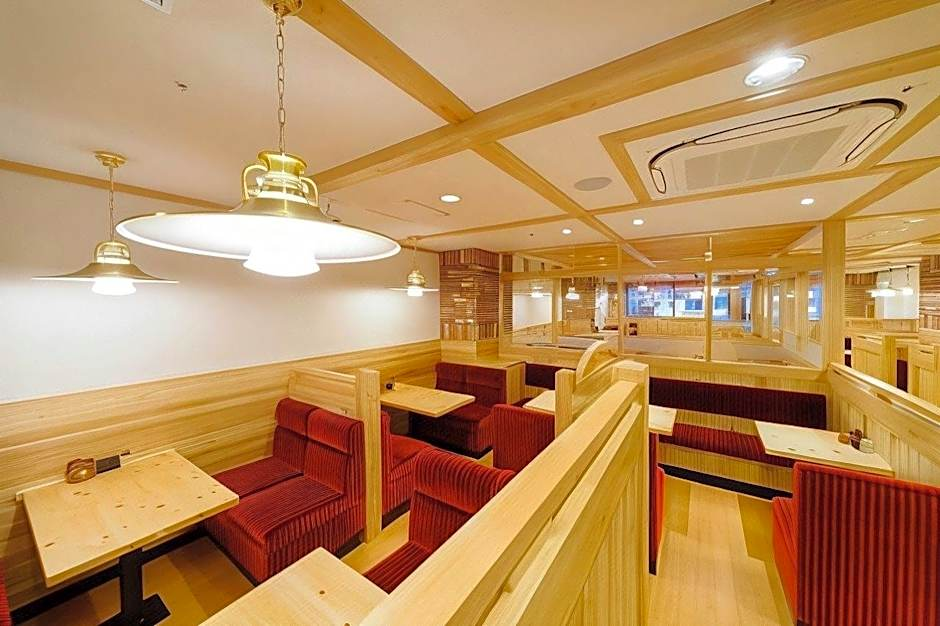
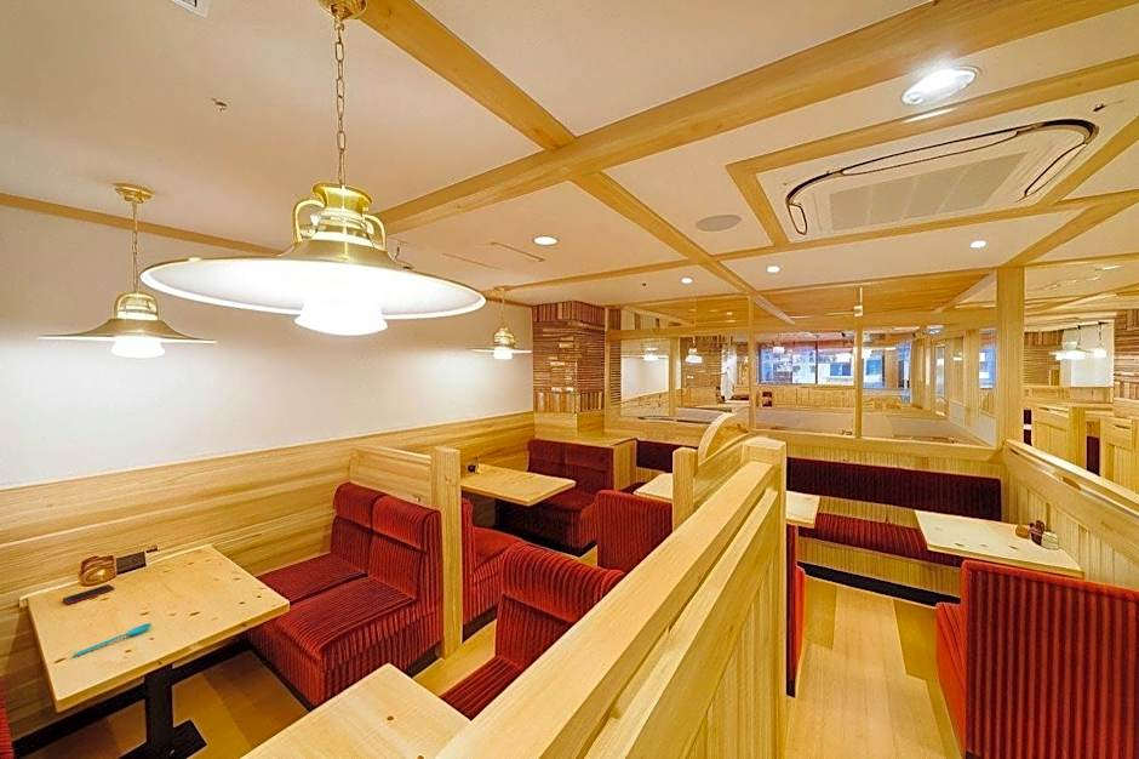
+ spoon [73,622,153,658]
+ cell phone [62,583,115,605]
